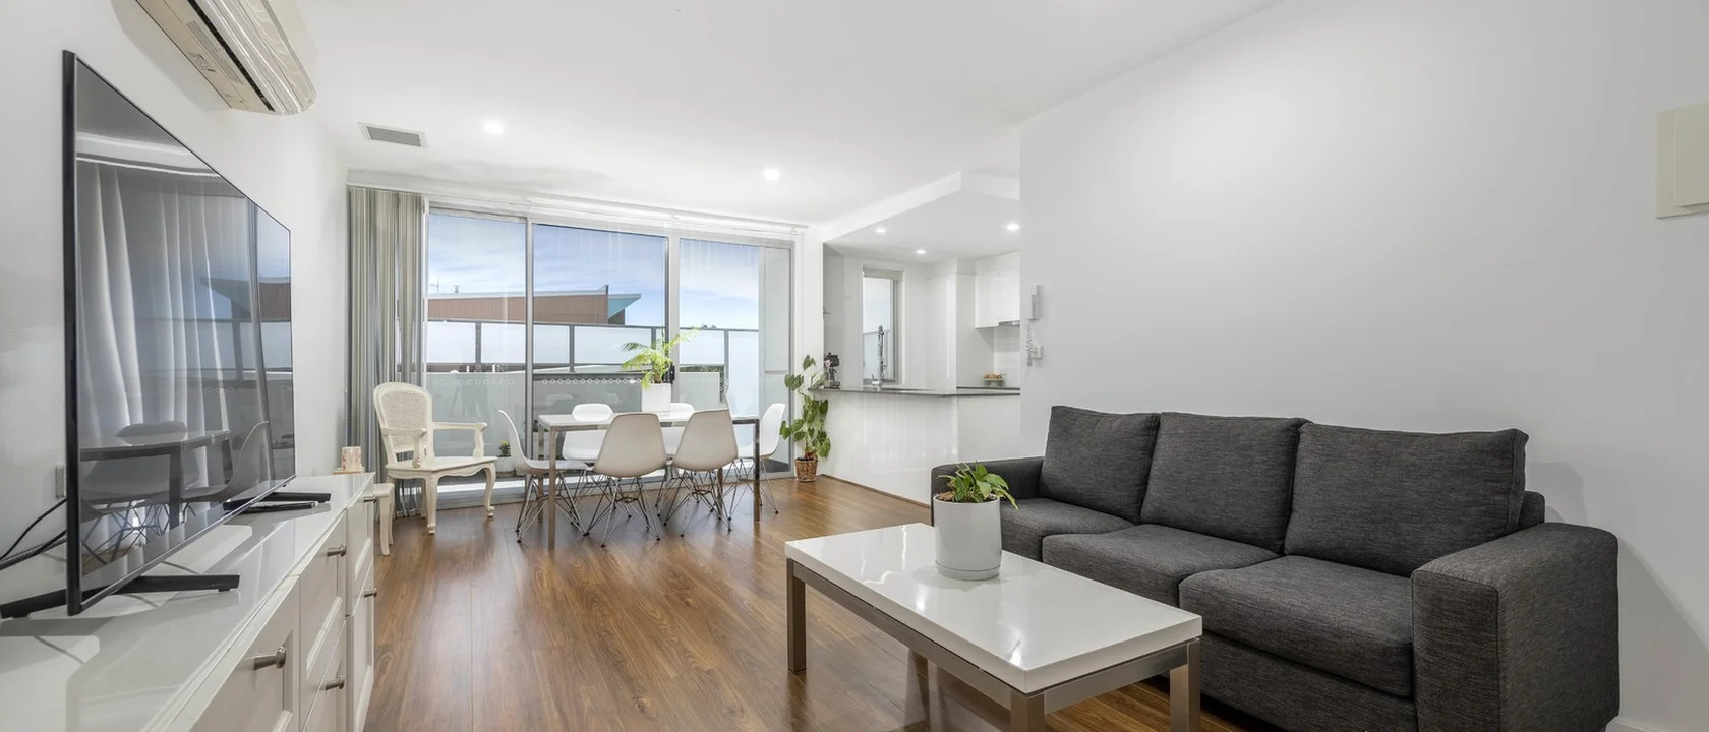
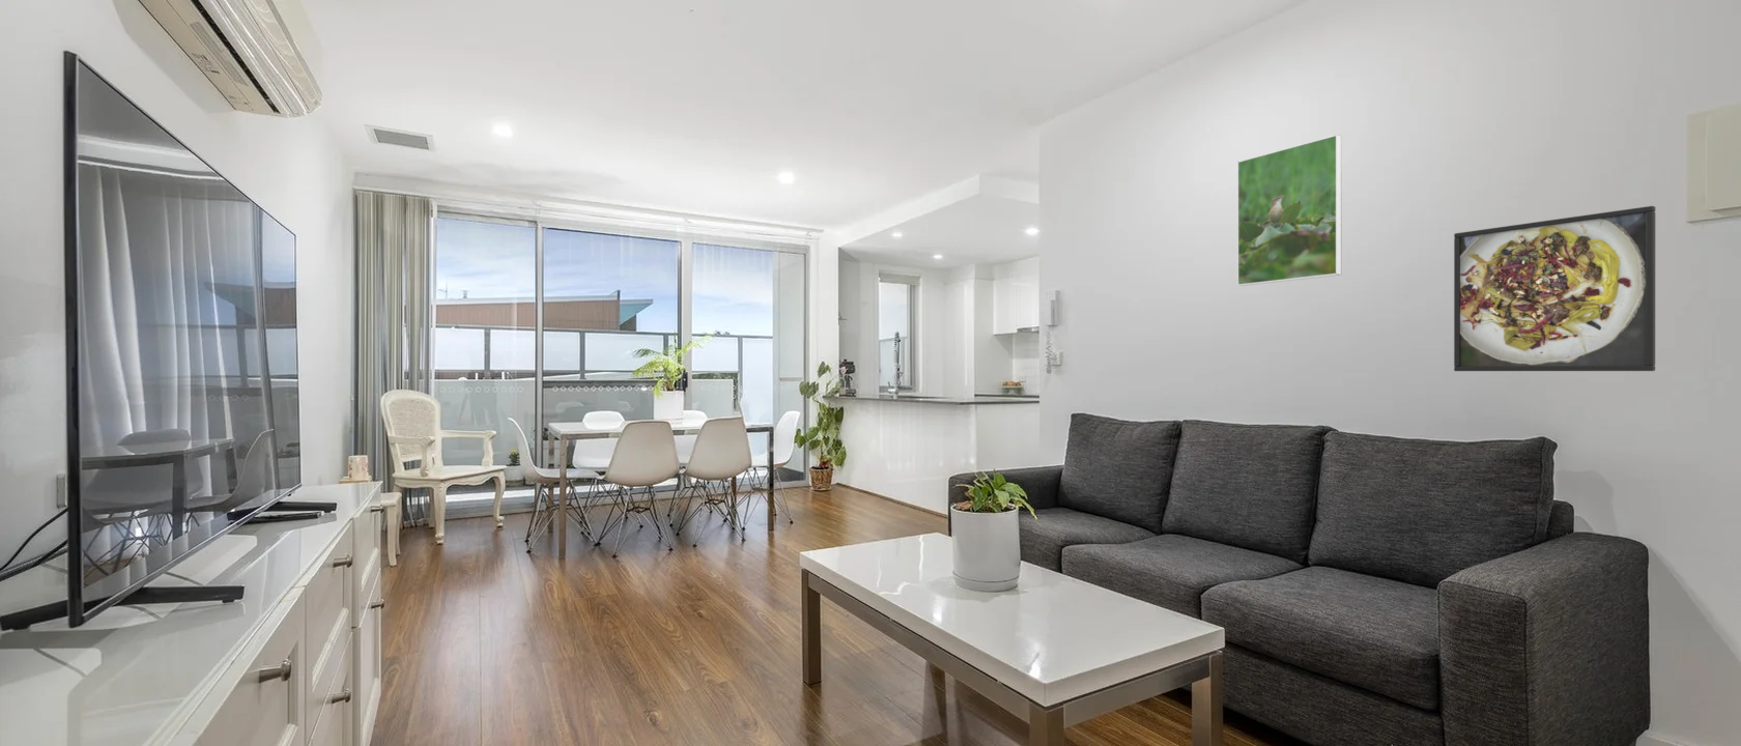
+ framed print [1236,133,1342,288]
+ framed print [1453,205,1656,372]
